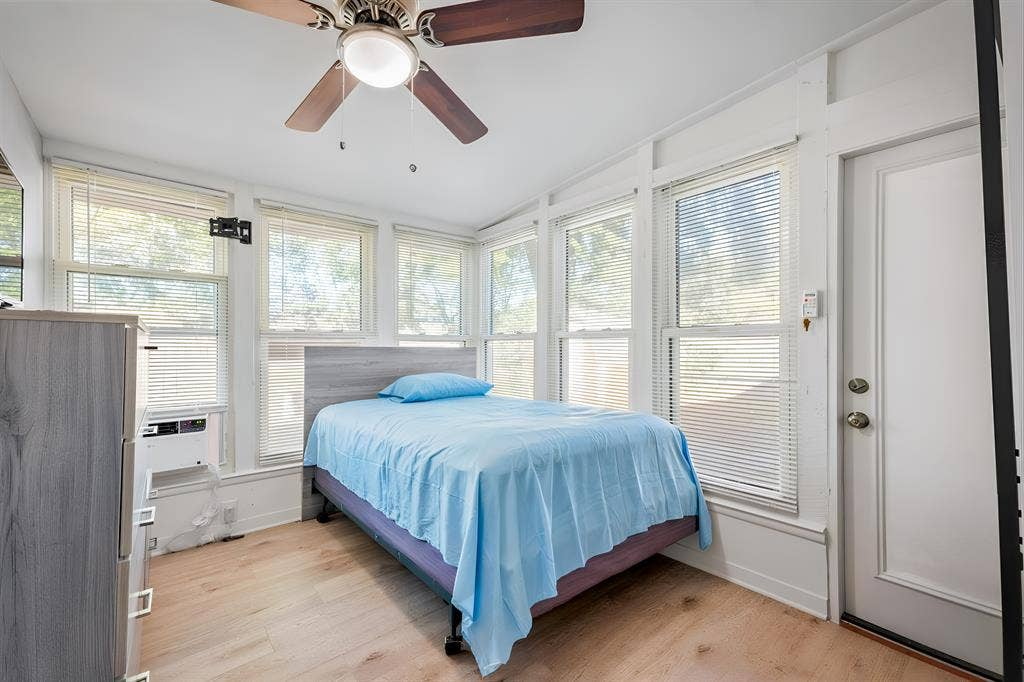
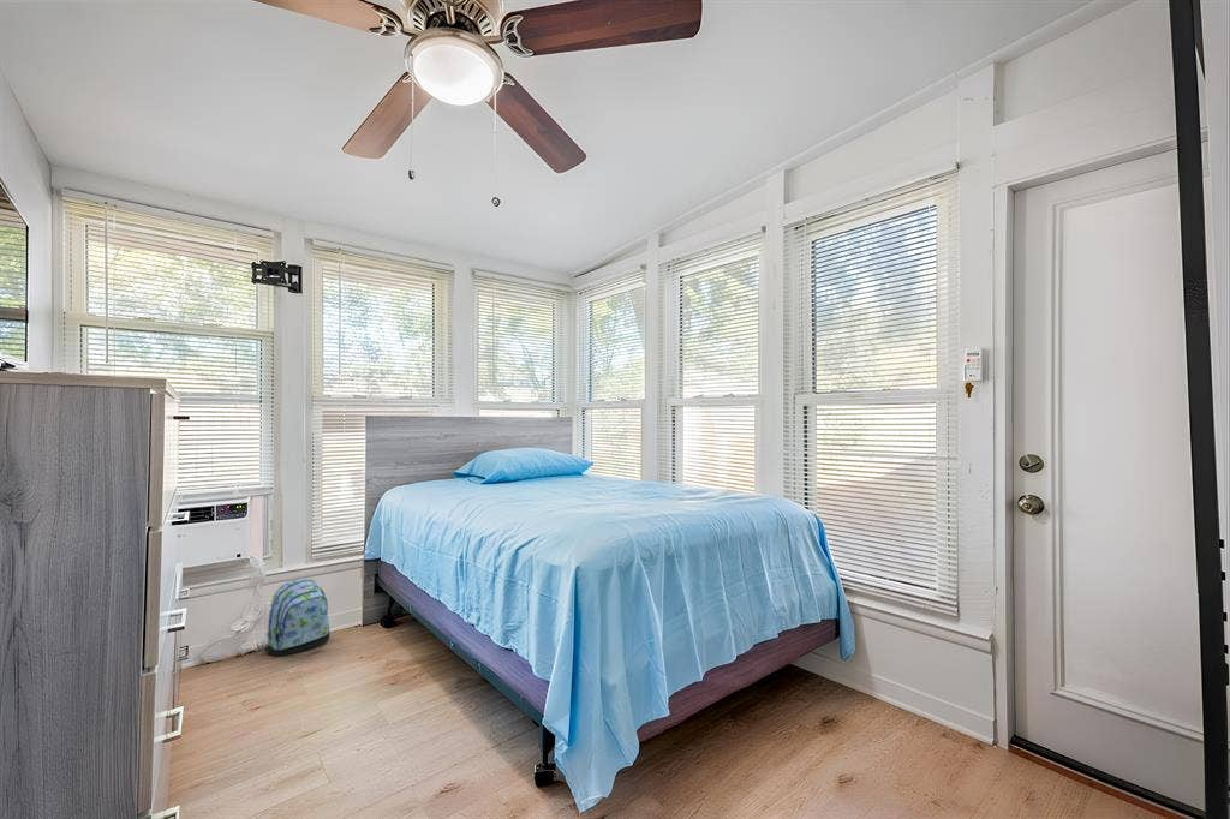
+ backpack [264,578,332,657]
